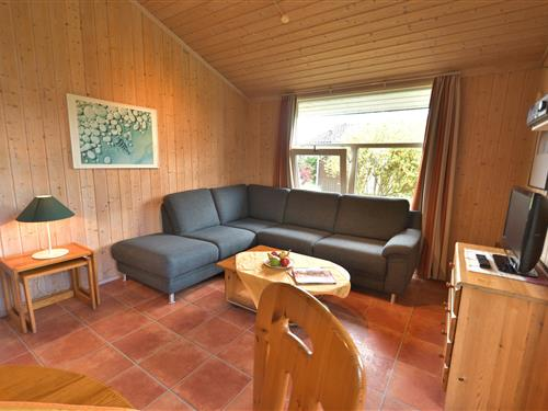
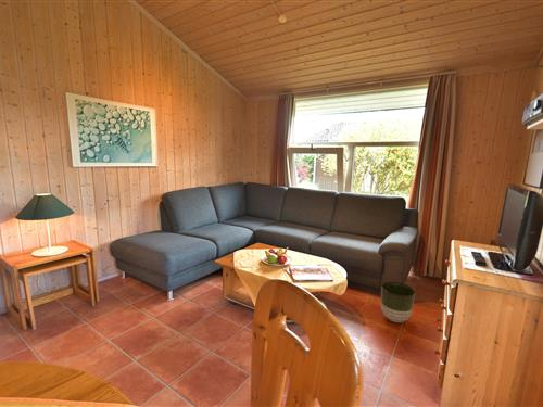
+ planter [380,281,416,323]
